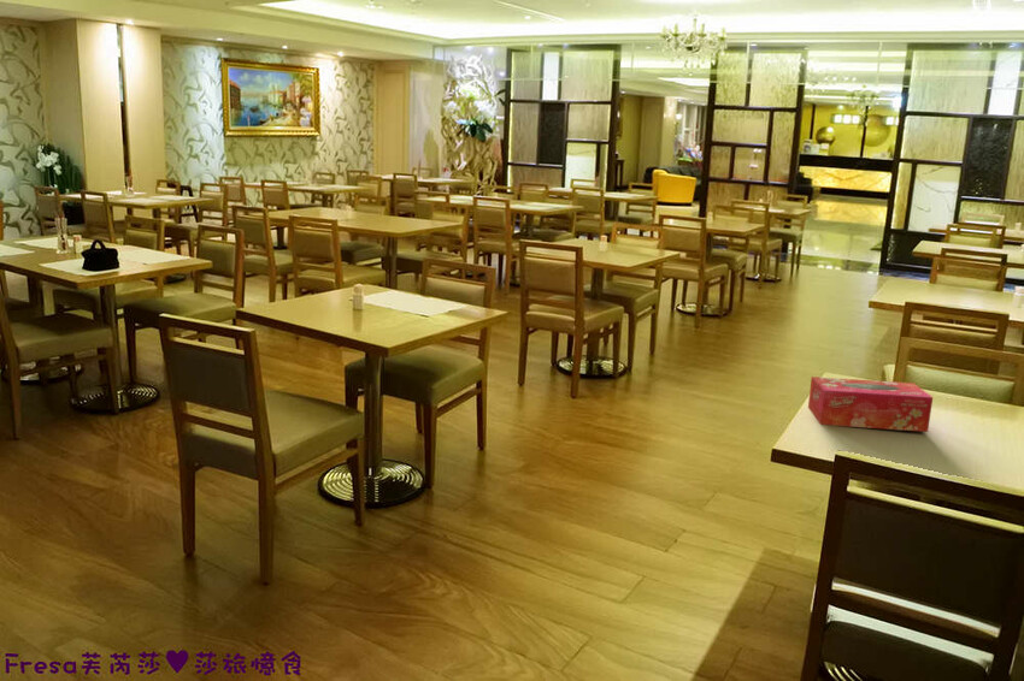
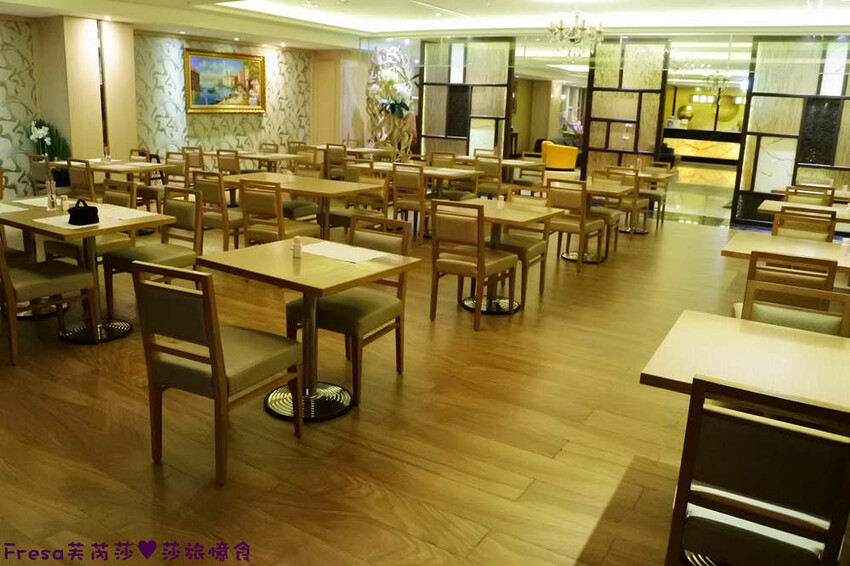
- tissue box [807,375,934,433]
